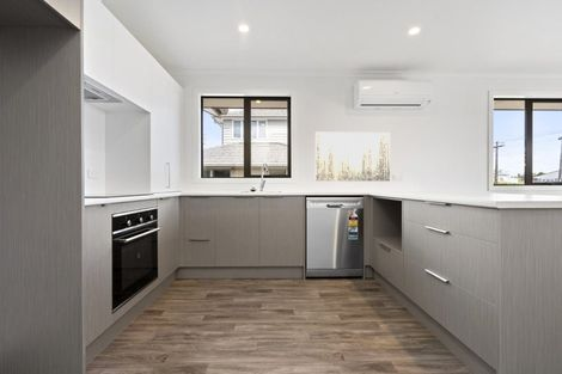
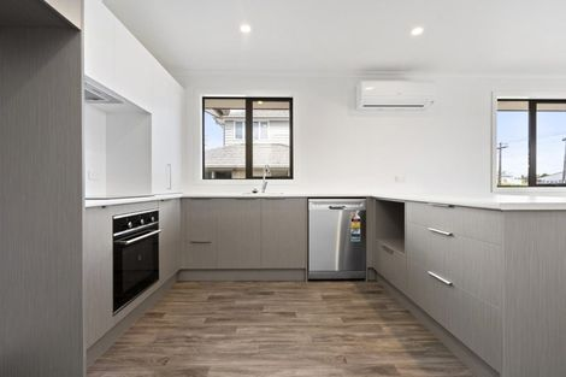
- wall art [314,131,391,183]
